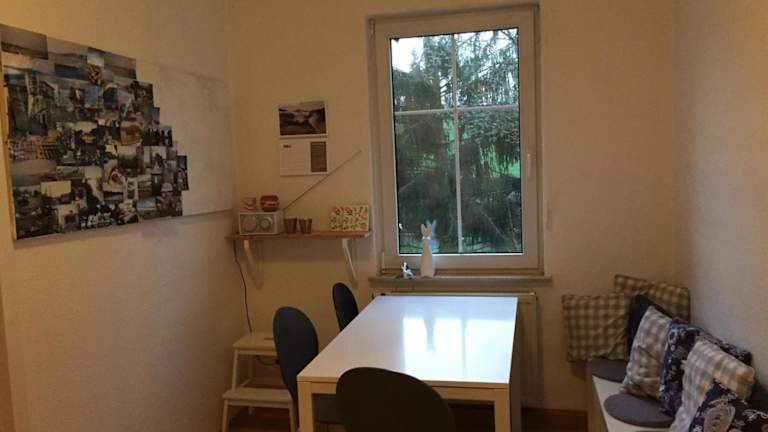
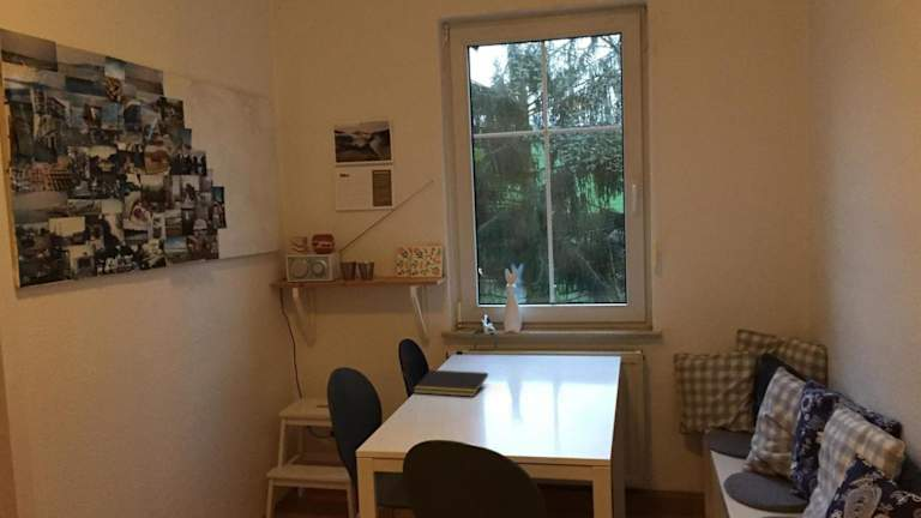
+ notepad [413,369,489,398]
